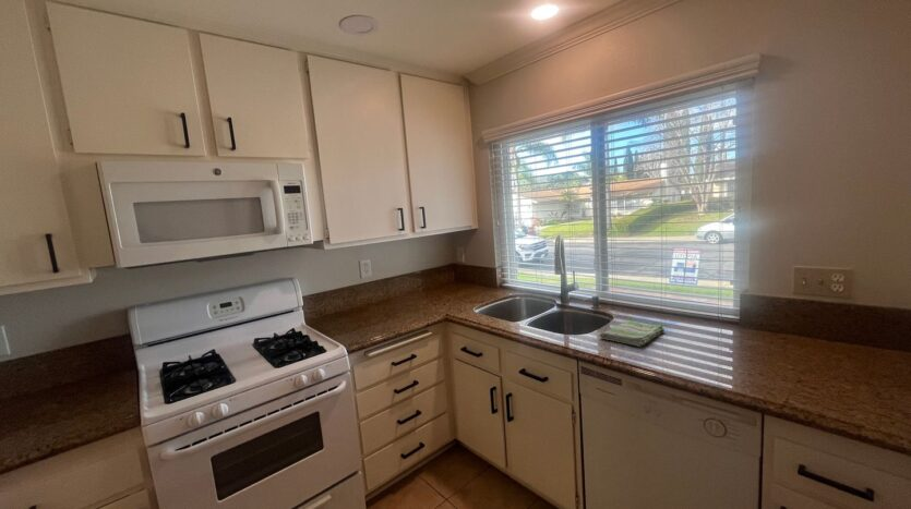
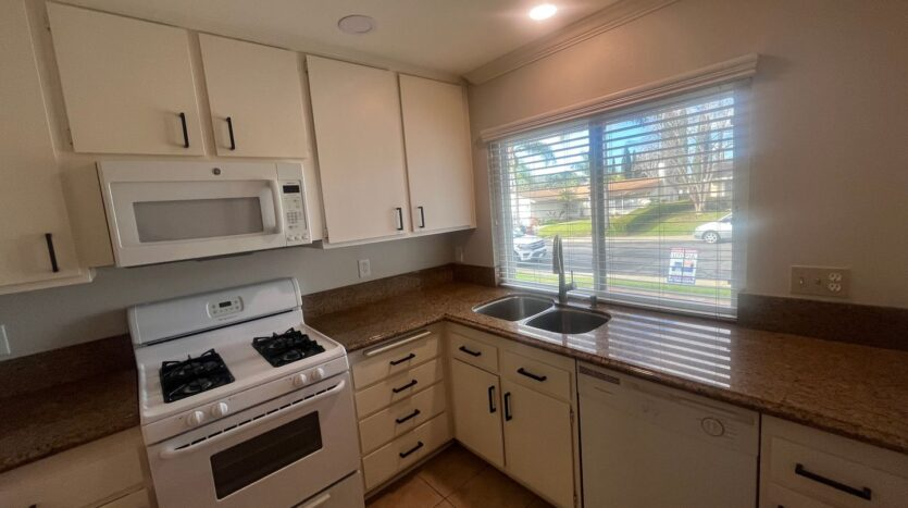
- dish towel [599,320,666,348]
